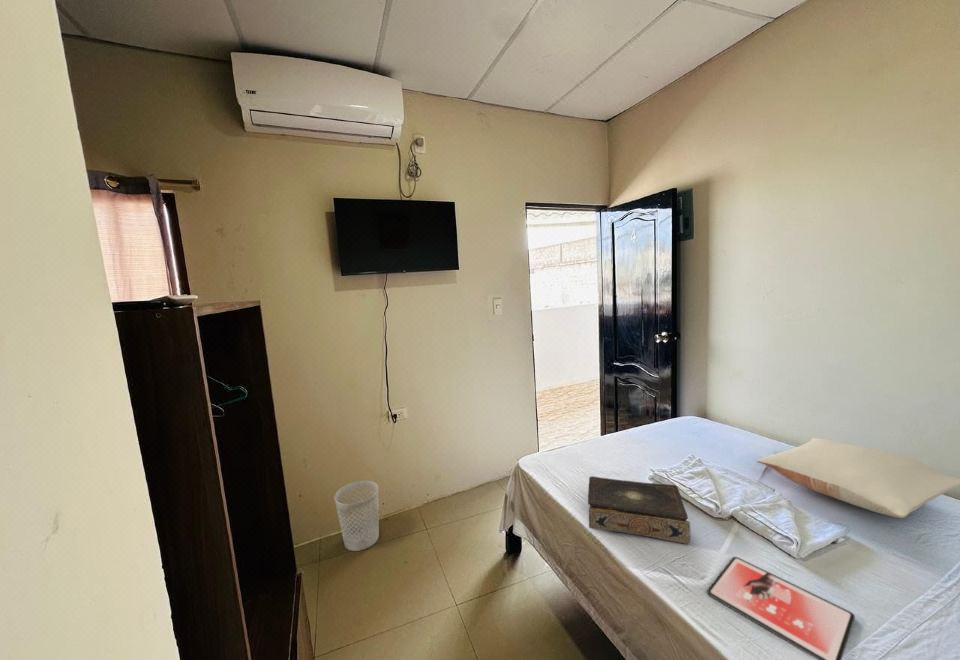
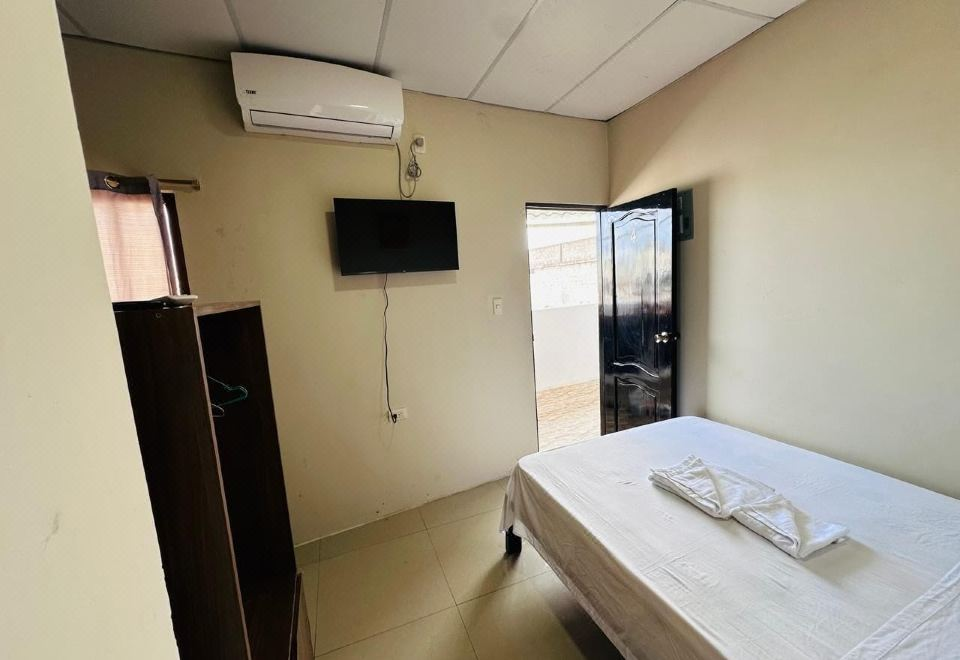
- book [587,475,691,545]
- wastebasket [333,480,380,552]
- tablet [706,556,856,660]
- pillow [756,437,960,519]
